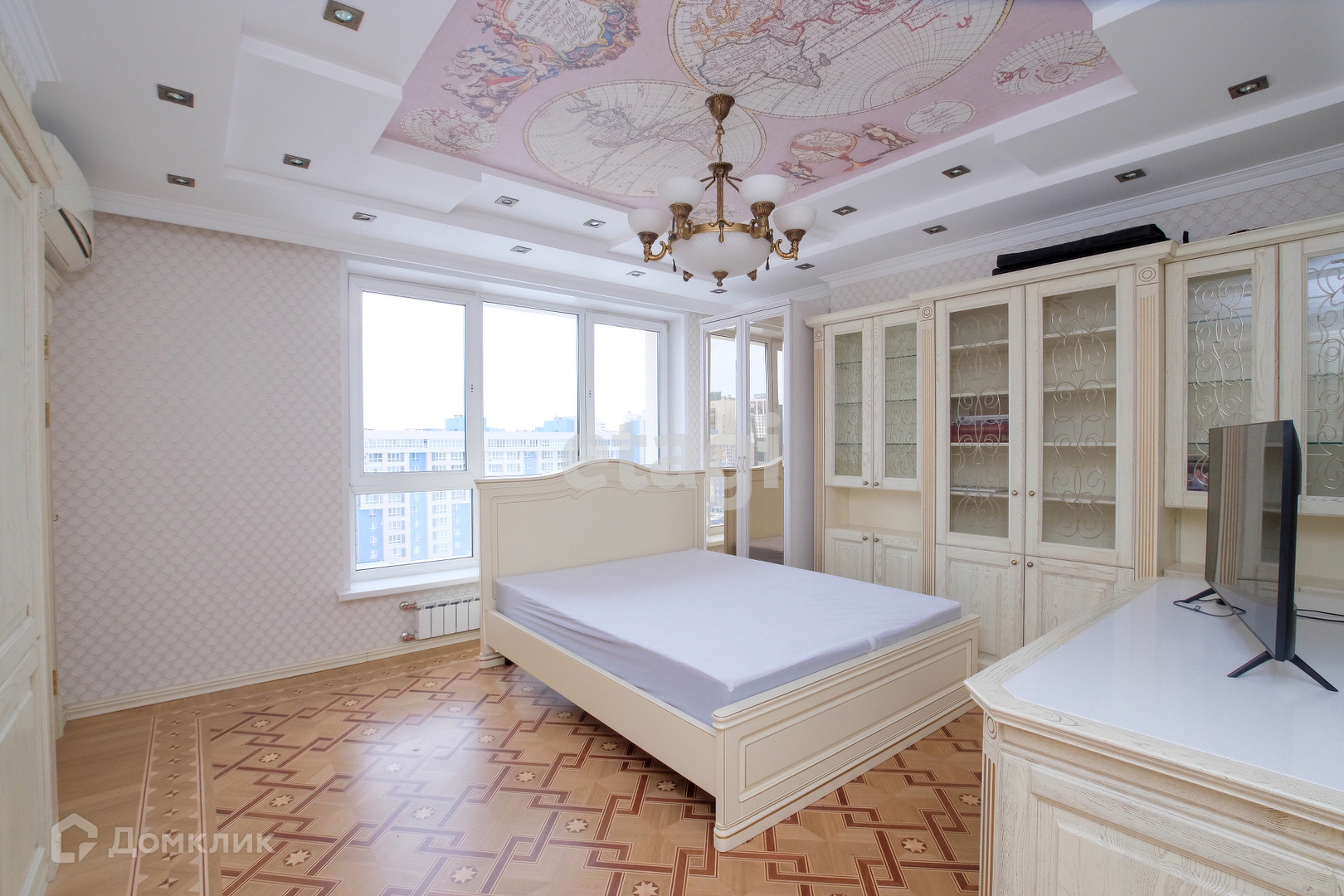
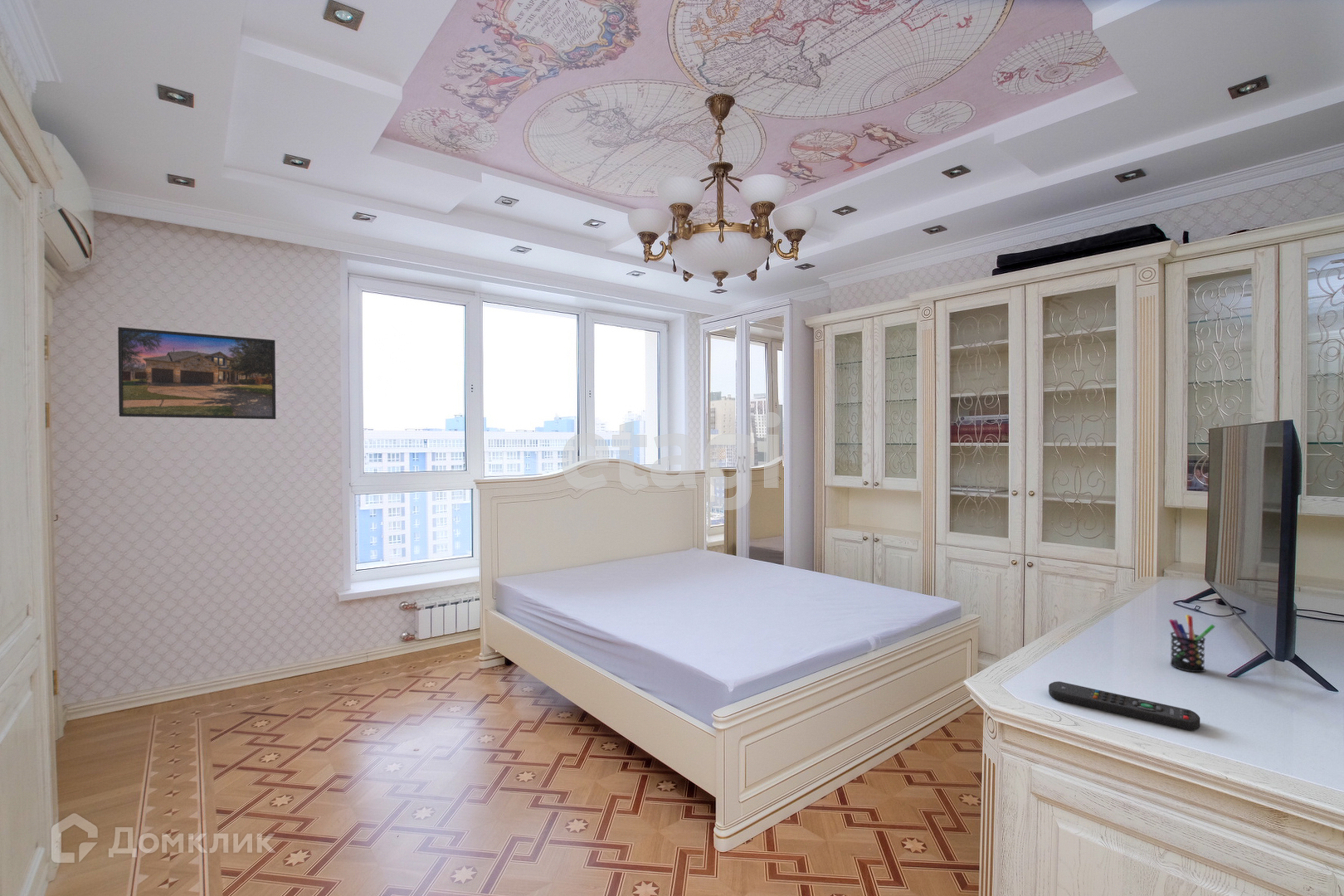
+ pen holder [1168,614,1216,673]
+ remote control [1048,680,1200,732]
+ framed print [117,326,276,420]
